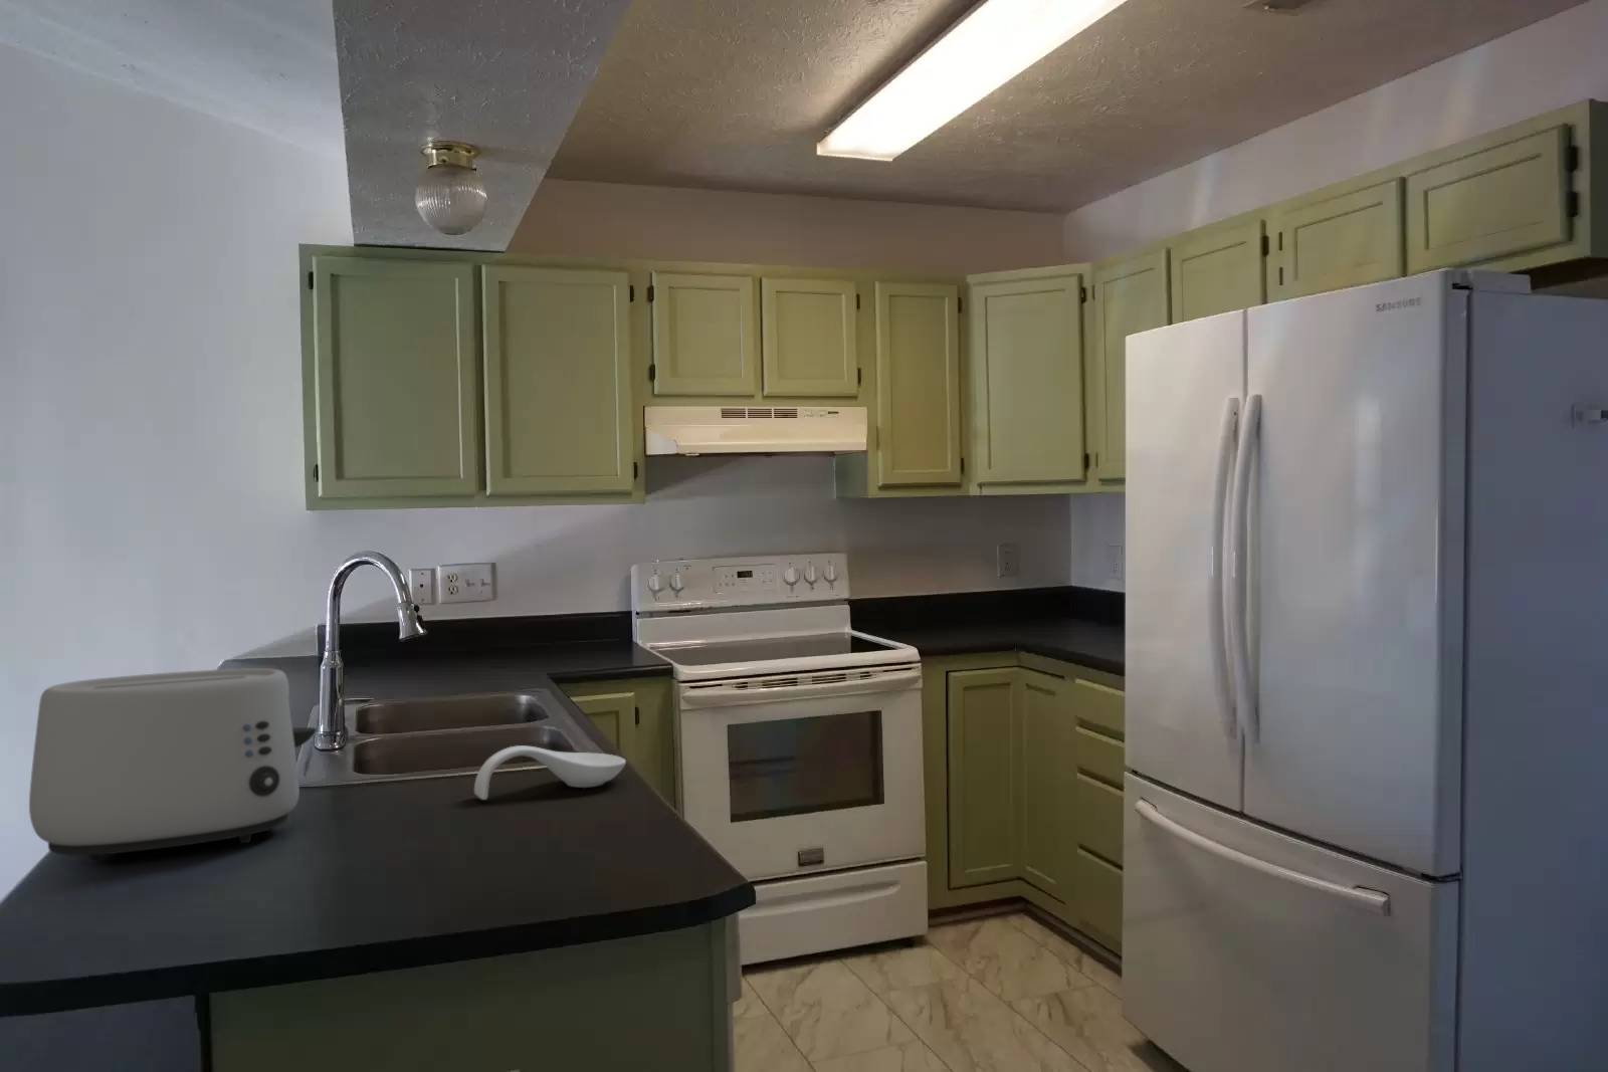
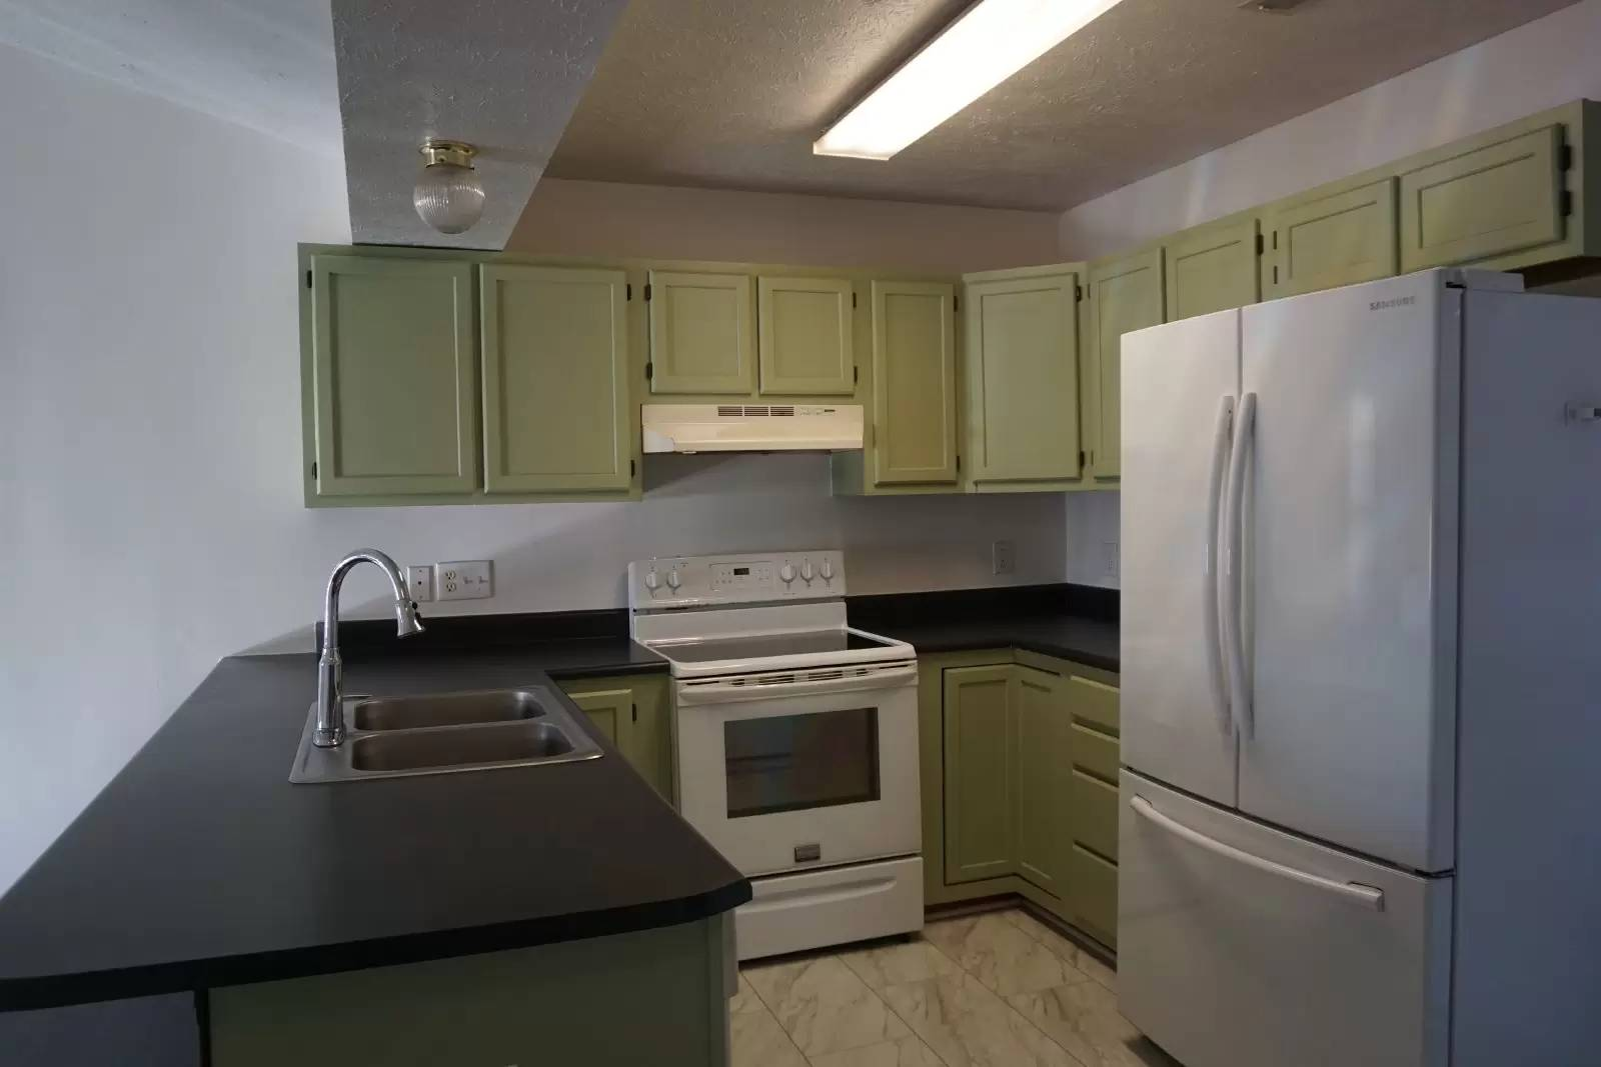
- spoon rest [474,744,627,800]
- toaster [29,668,318,864]
